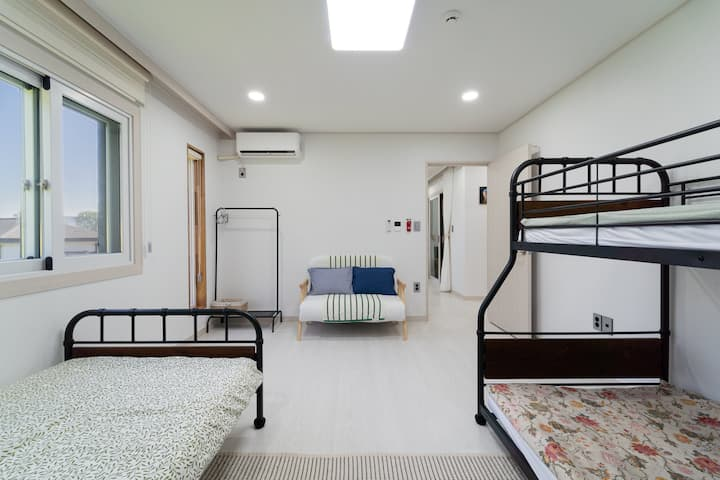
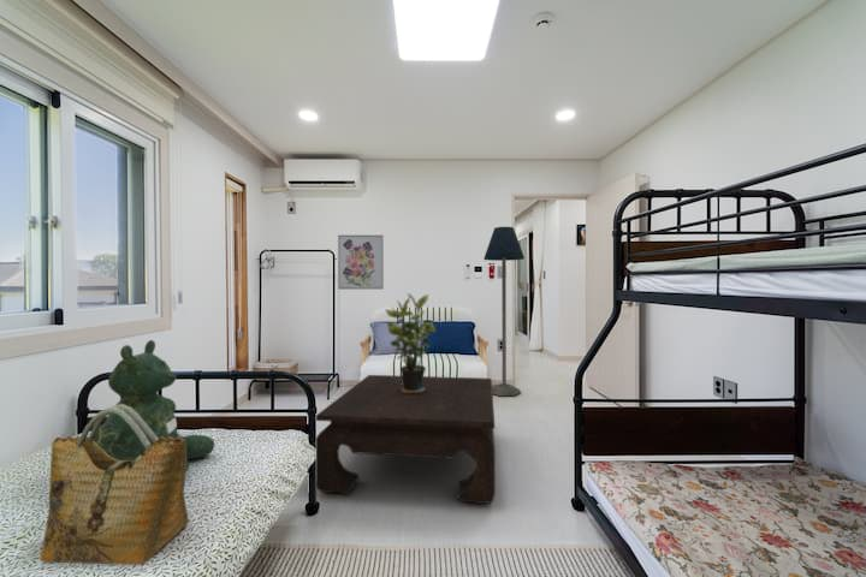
+ grocery bag [38,404,190,566]
+ teddy bear [94,339,215,475]
+ potted plant [384,292,437,393]
+ wall art [337,233,385,291]
+ coffee table [315,374,497,505]
+ floor lamp [482,226,526,397]
